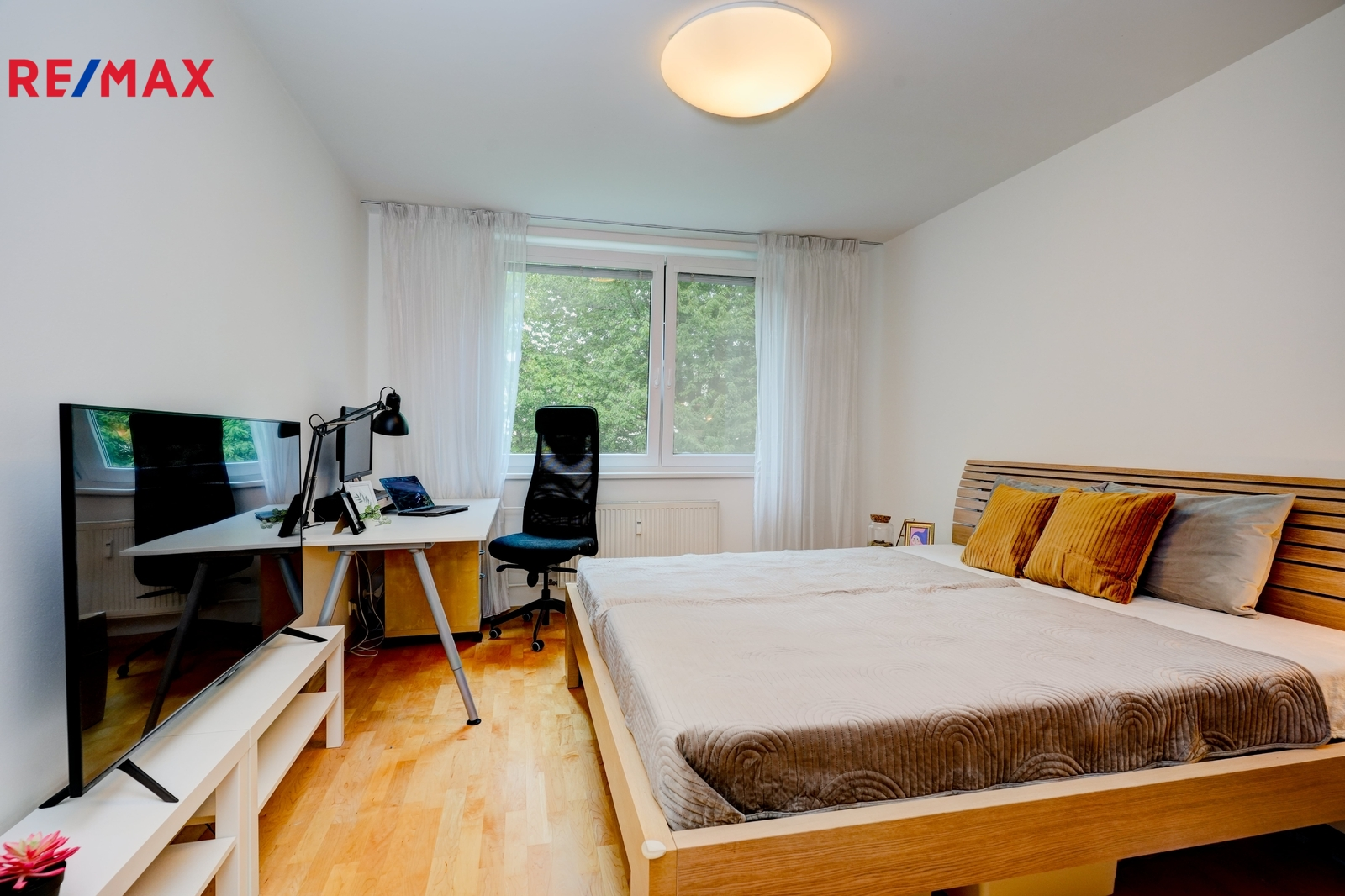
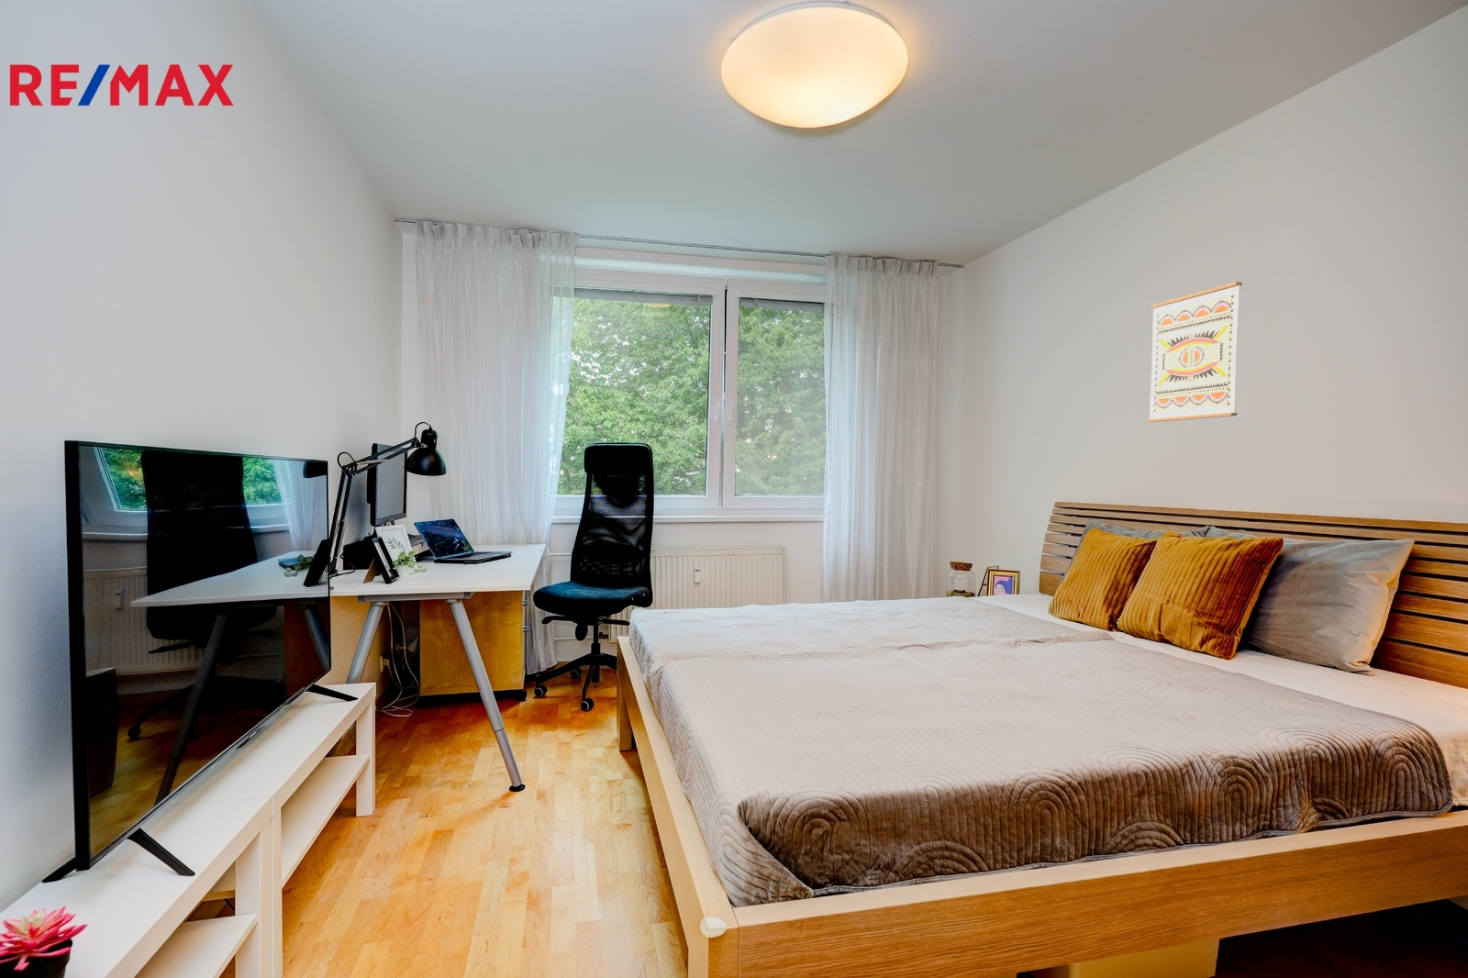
+ wall art [1147,281,1243,422]
